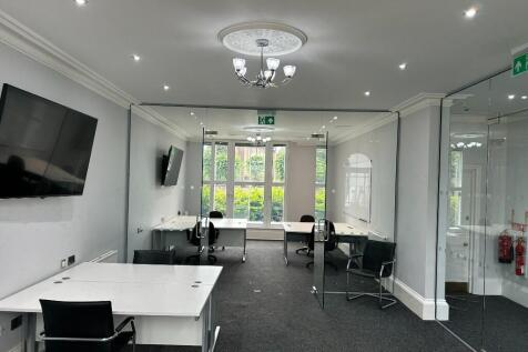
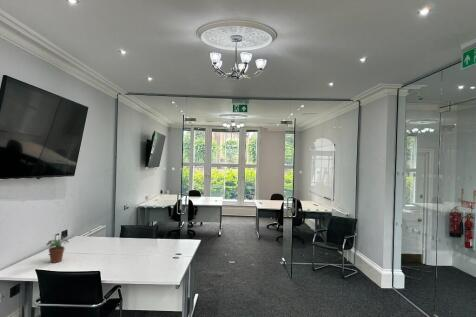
+ potted plant [45,238,70,264]
